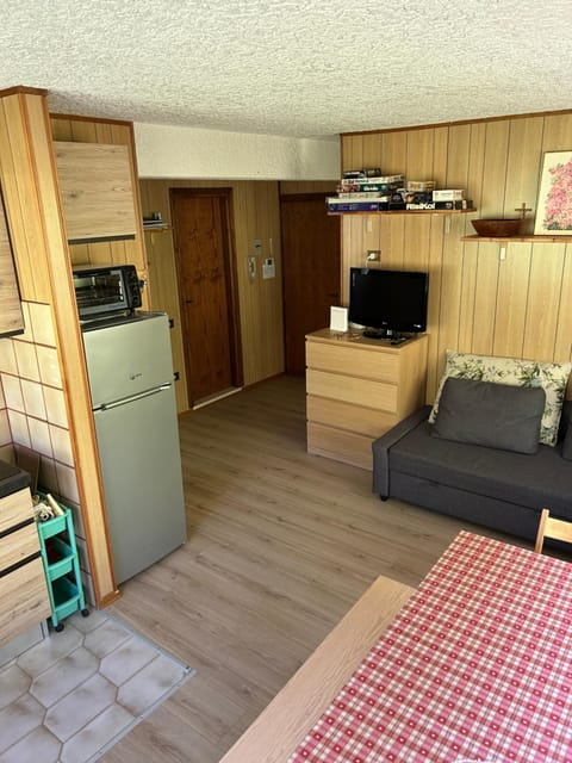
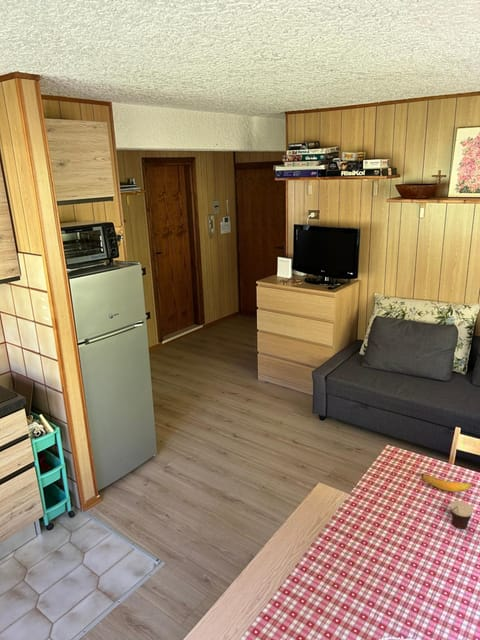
+ cup [450,500,474,530]
+ banana [420,472,475,493]
